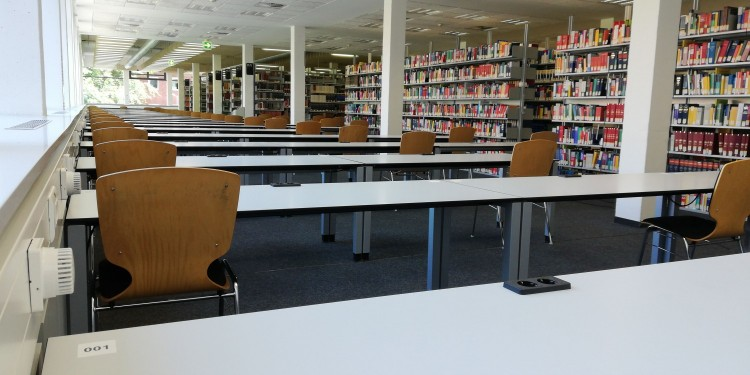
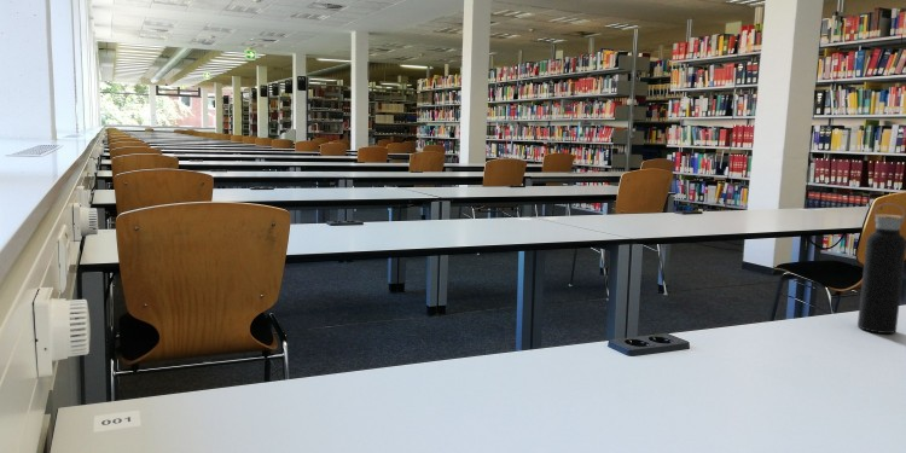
+ water bottle [856,202,906,335]
